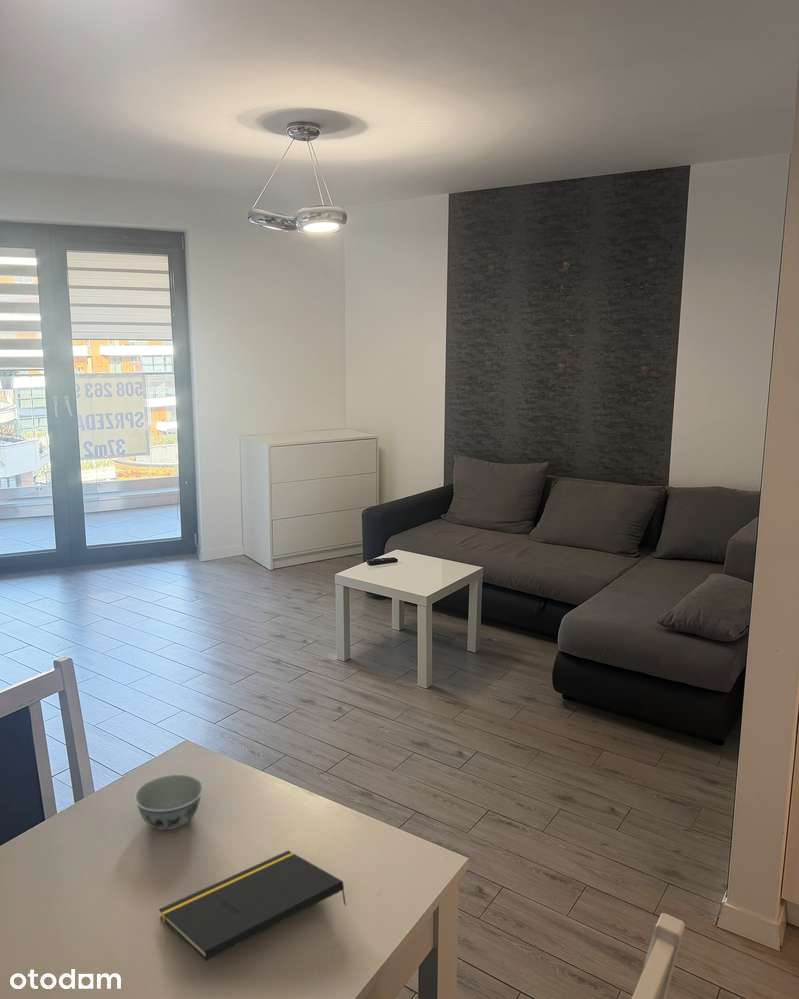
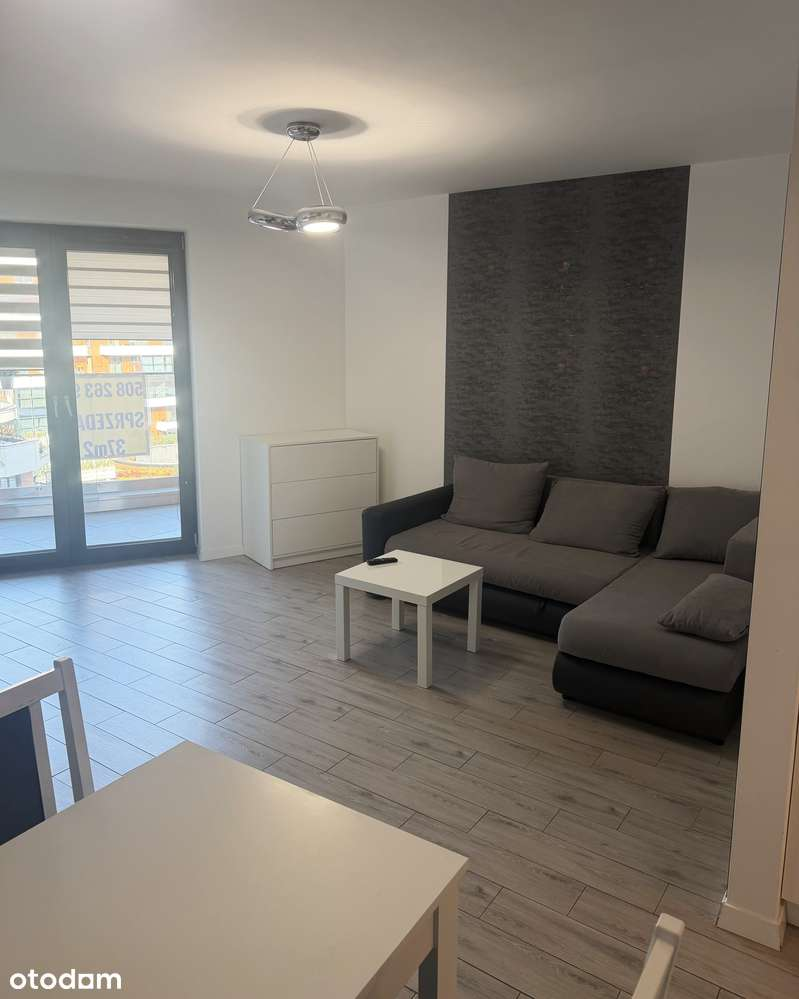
- bowl [133,774,204,831]
- notepad [158,850,348,962]
